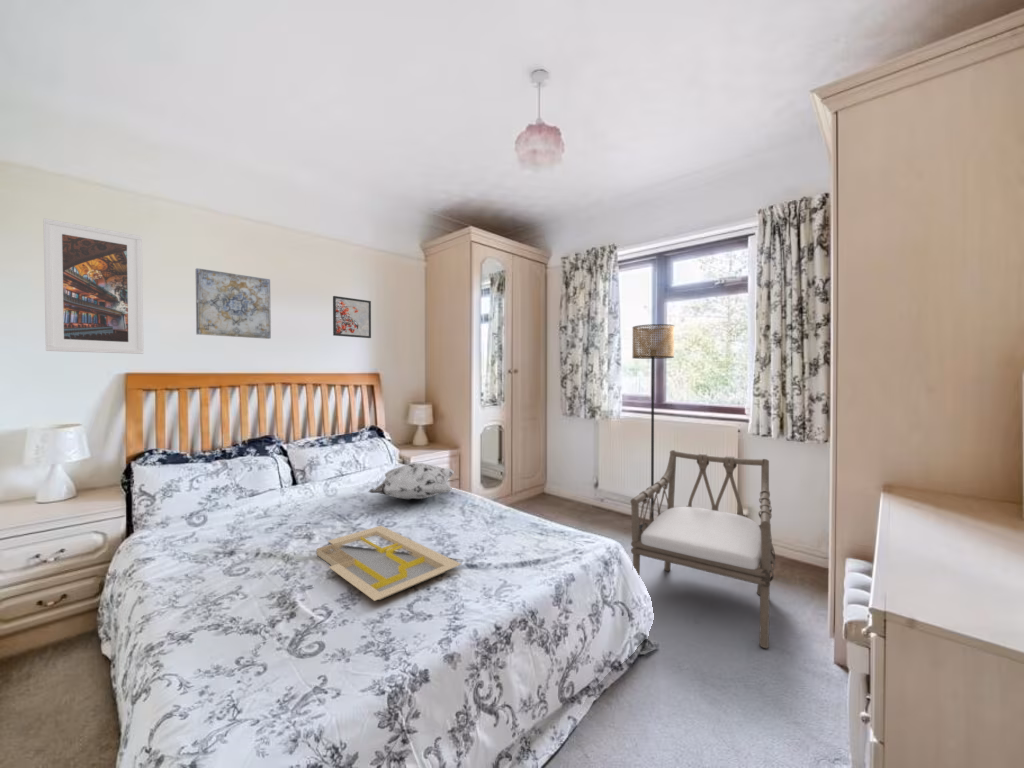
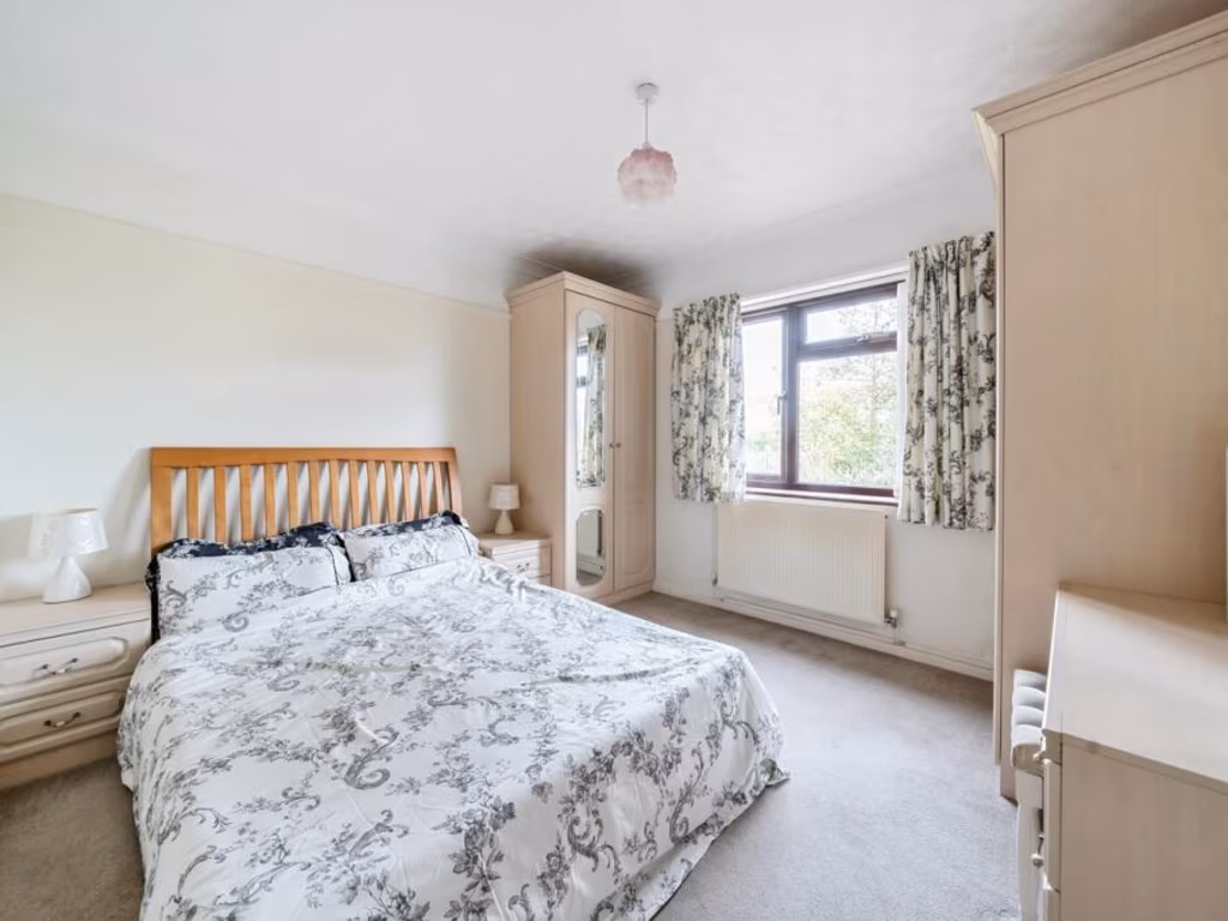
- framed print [42,217,145,355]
- floor lamp [631,323,675,529]
- serving tray [316,525,462,602]
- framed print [332,295,372,339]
- wall art [195,267,272,340]
- armchair [629,449,777,649]
- decorative pillow [367,462,455,500]
